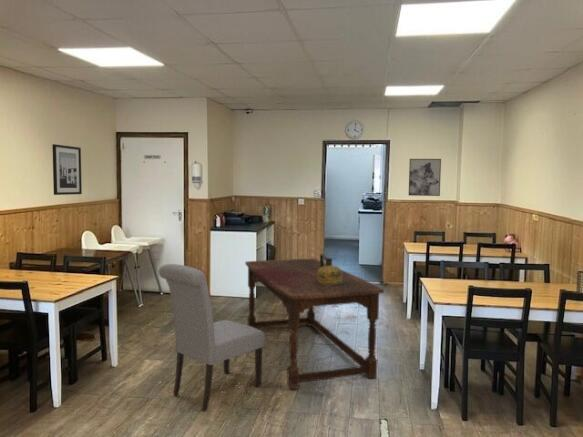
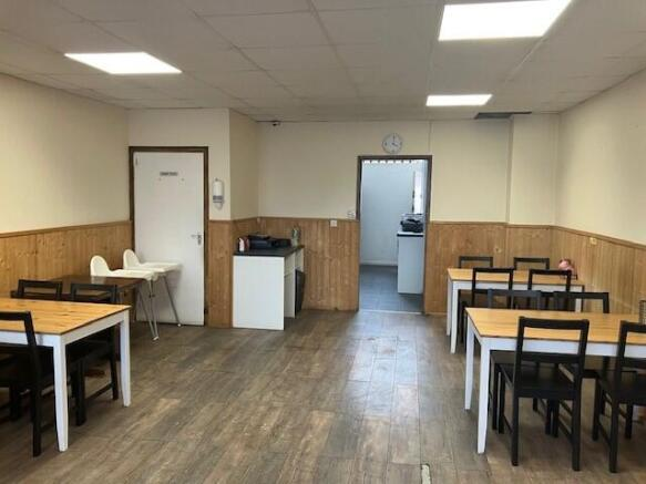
- ceramic jug [317,253,342,285]
- chair [158,263,266,412]
- dining table [244,258,385,390]
- wall art [408,158,442,197]
- wall art [51,143,83,196]
